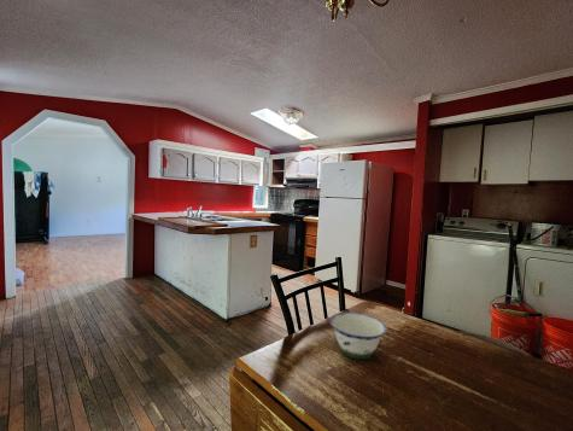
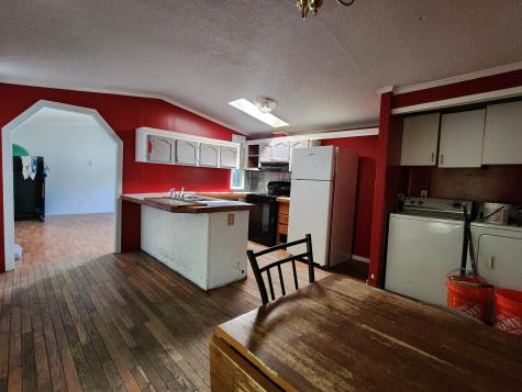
- bowl [328,311,388,361]
